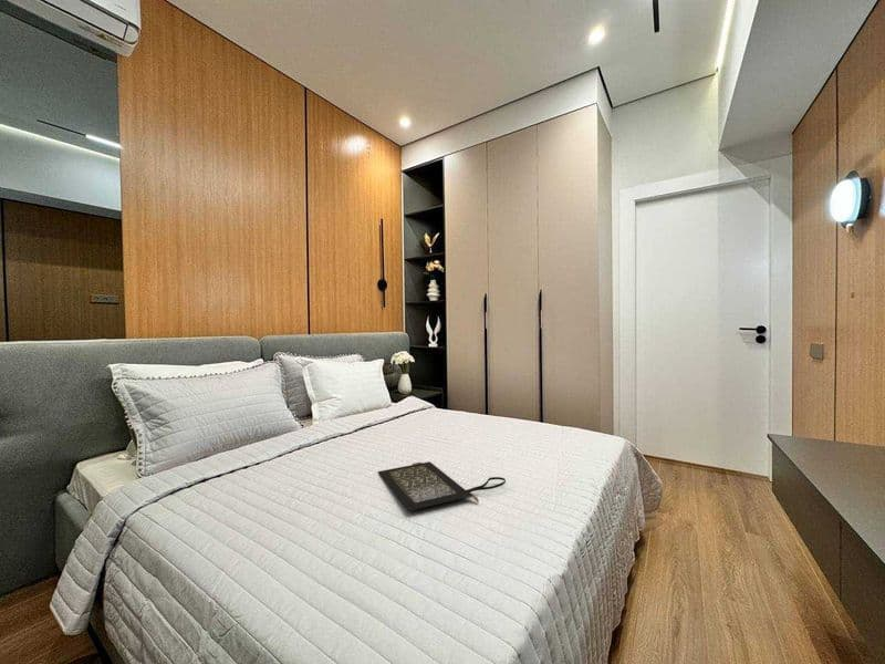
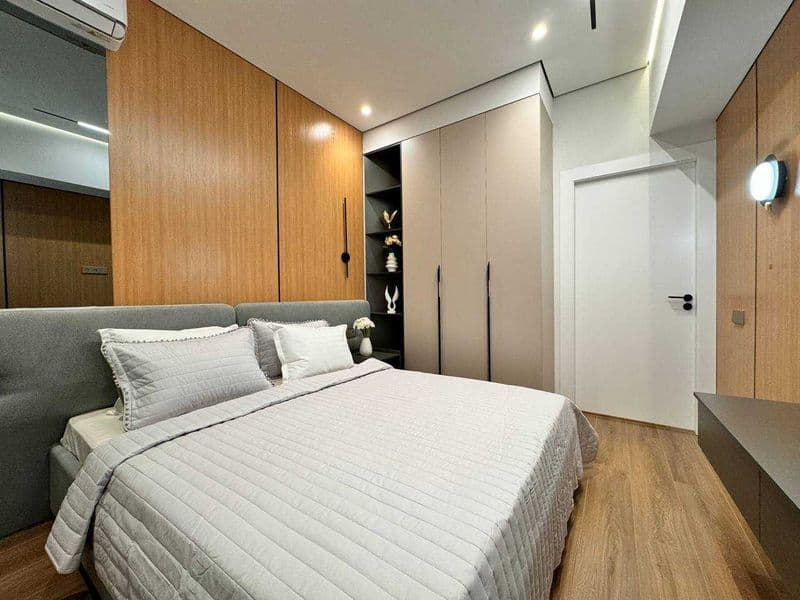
- clutch bag [377,460,507,512]
